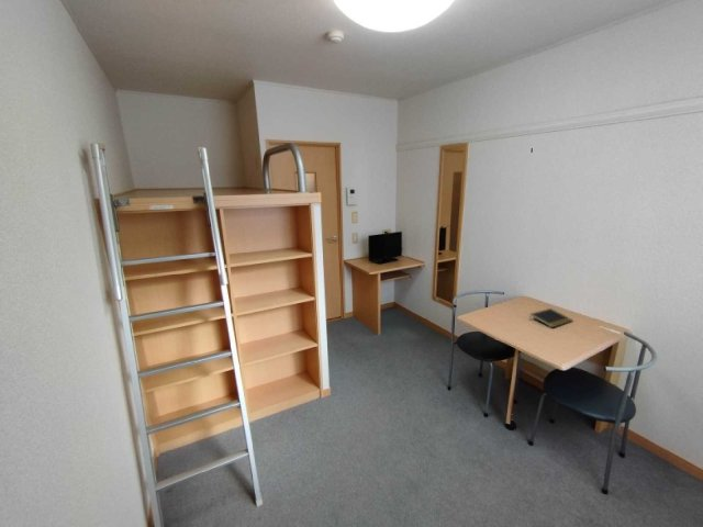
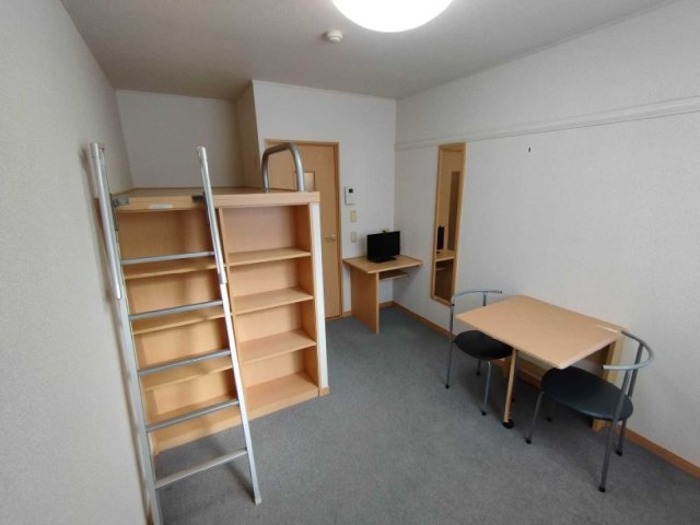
- notepad [528,307,573,328]
